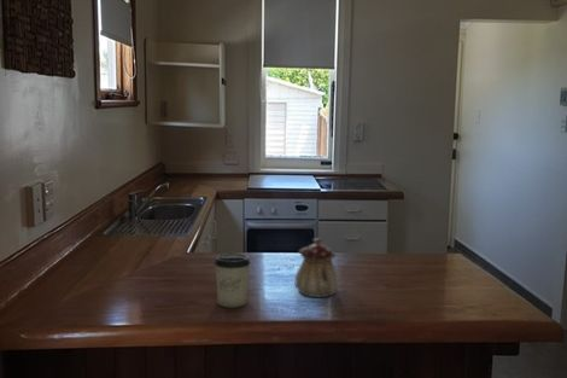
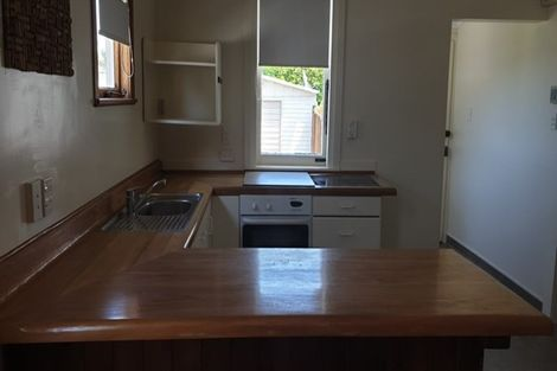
- cup [214,252,251,309]
- teapot [294,237,340,298]
